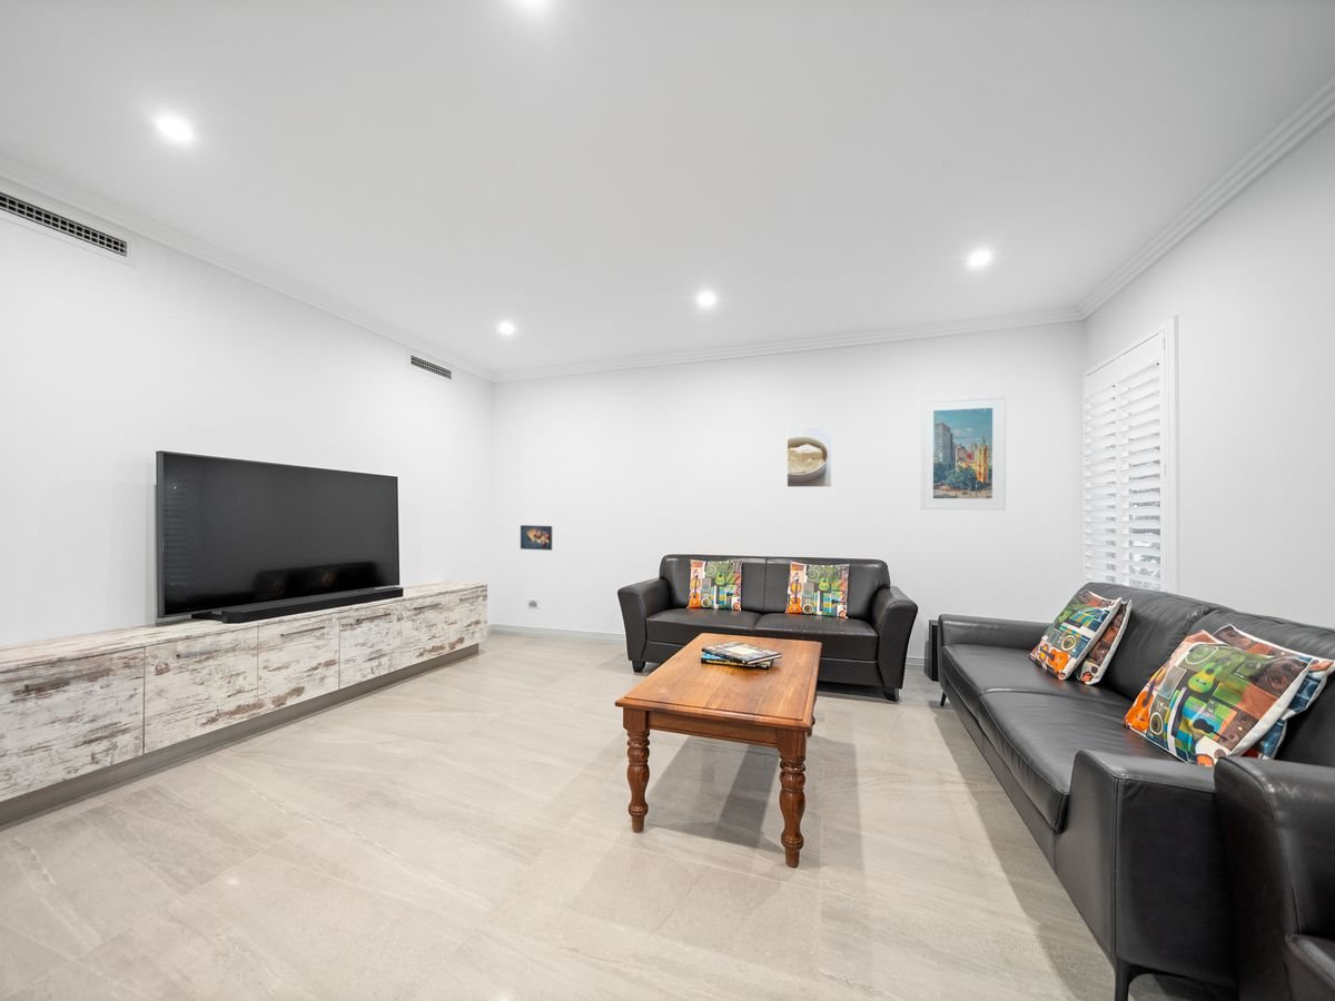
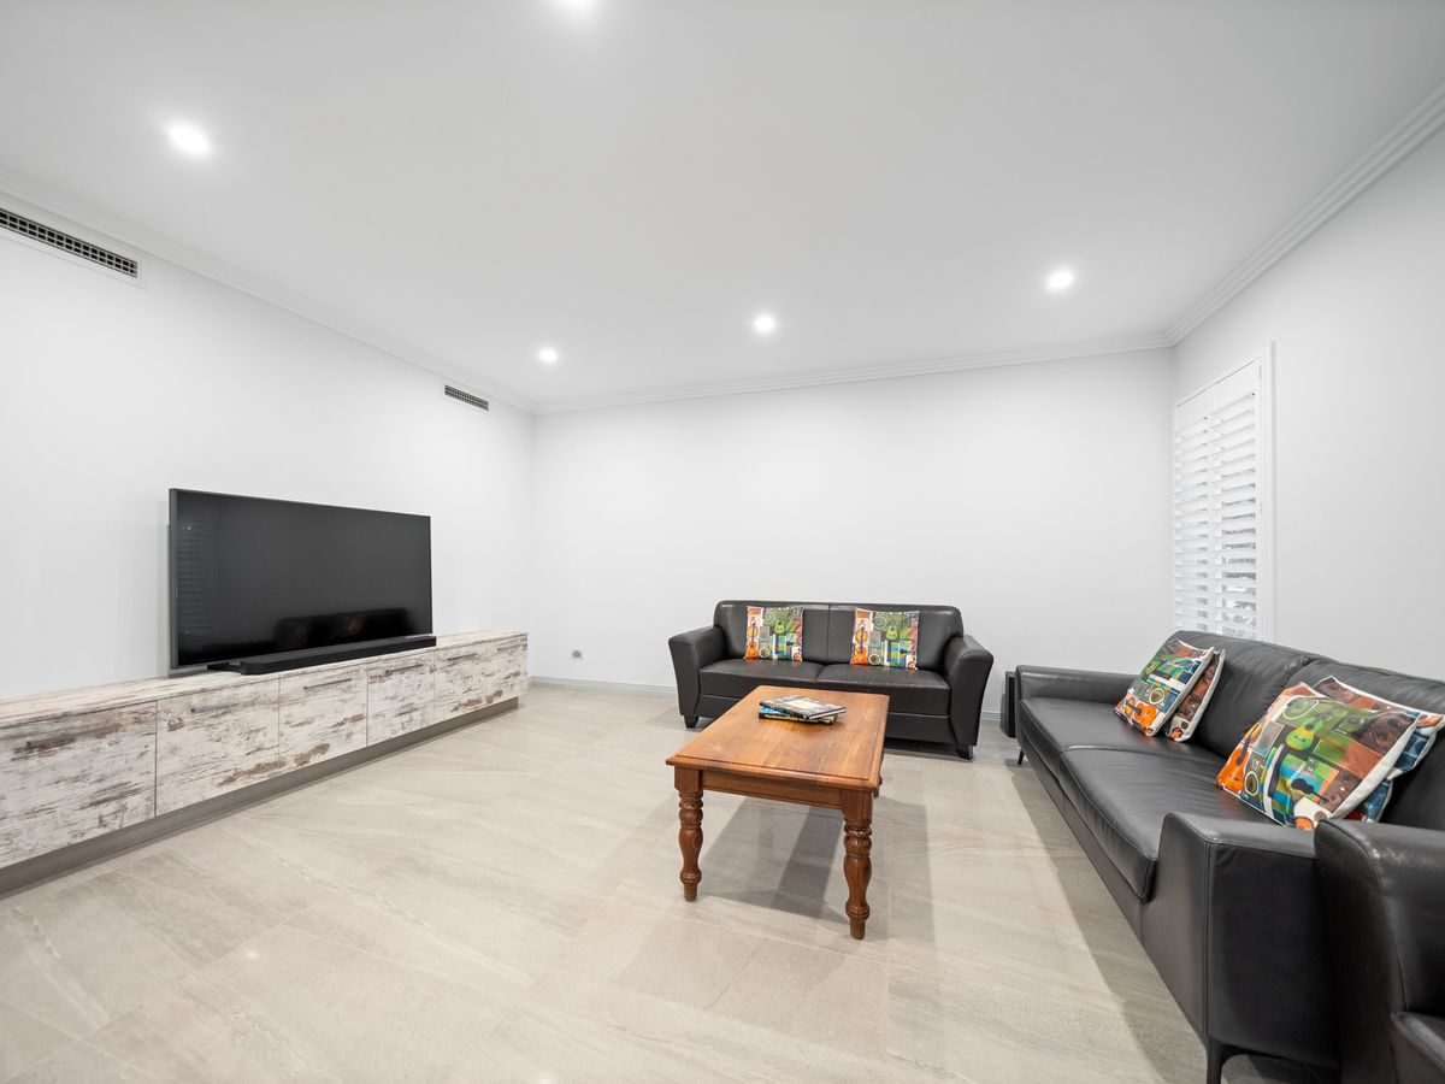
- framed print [520,524,553,552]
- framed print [919,395,1007,512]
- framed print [785,425,833,488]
